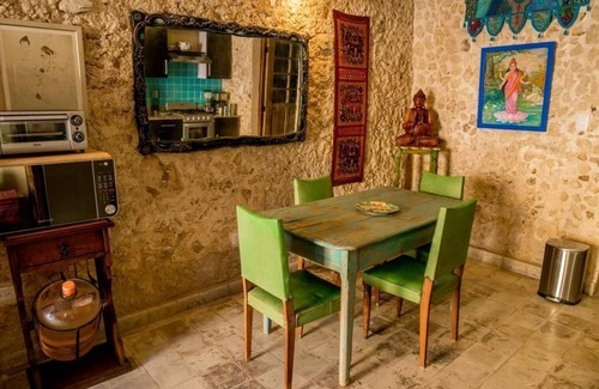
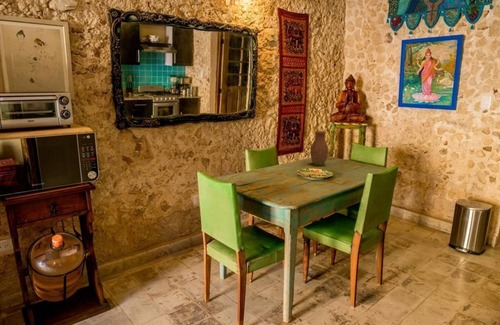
+ vase [309,130,329,167]
